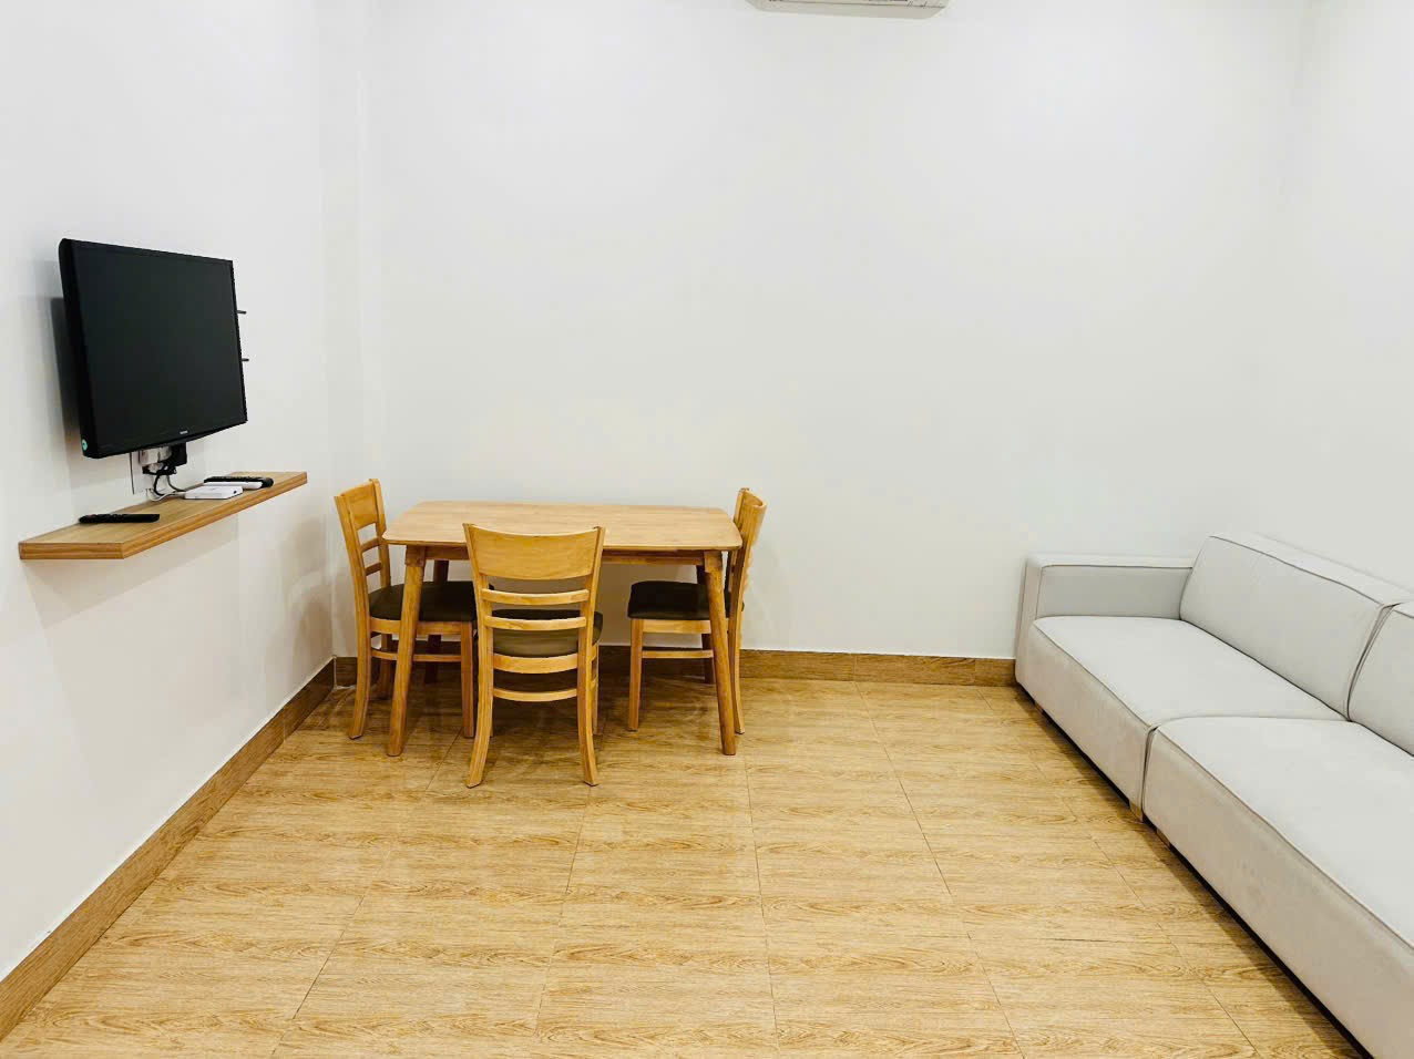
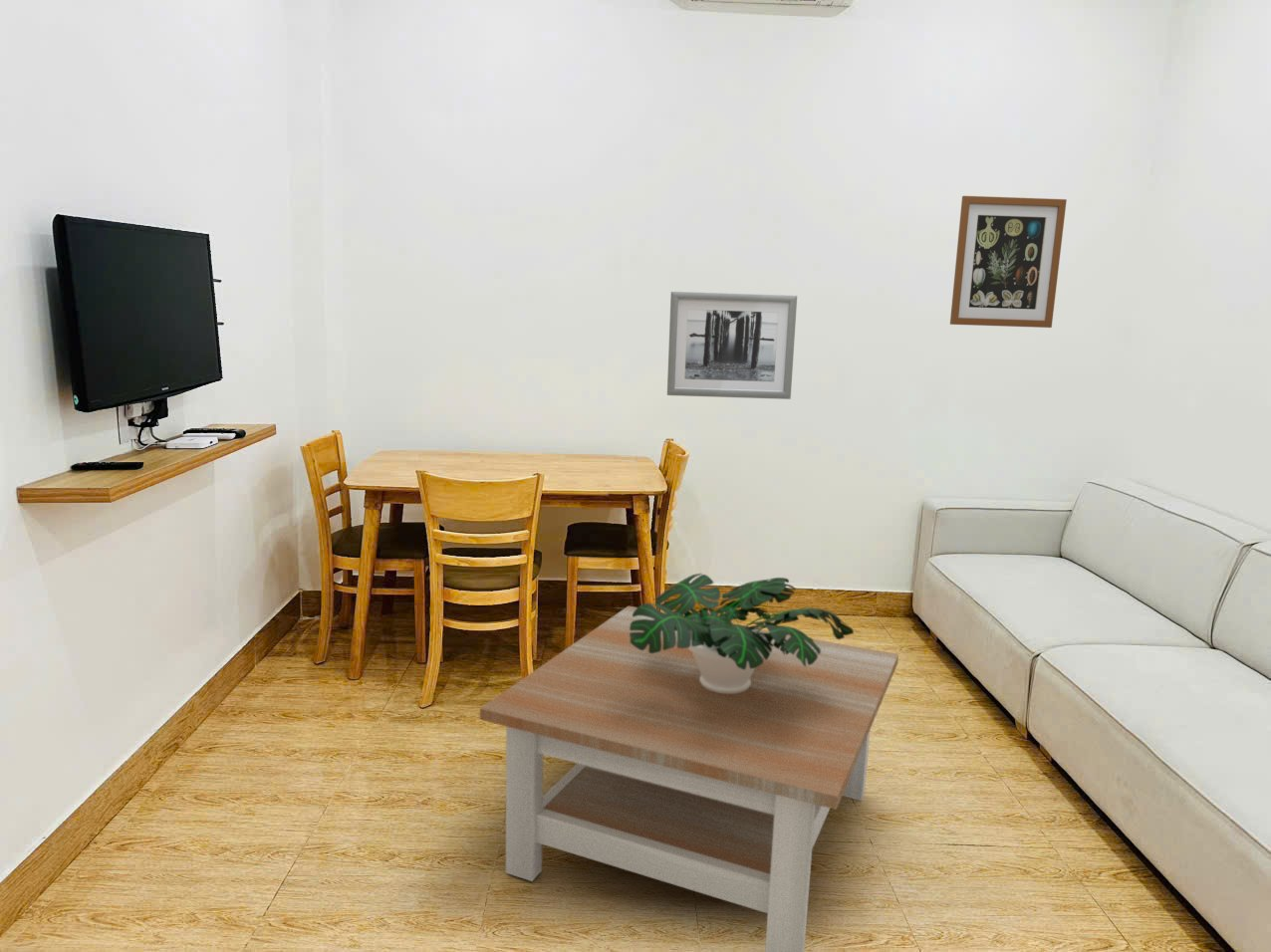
+ wall art [666,291,798,400]
+ potted plant [630,573,855,694]
+ wall art [949,195,1068,329]
+ coffee table [479,605,899,952]
